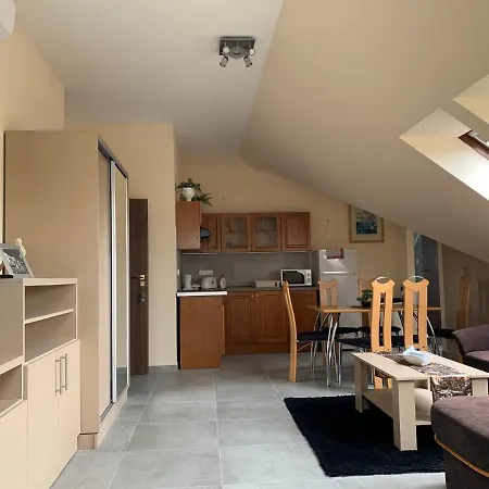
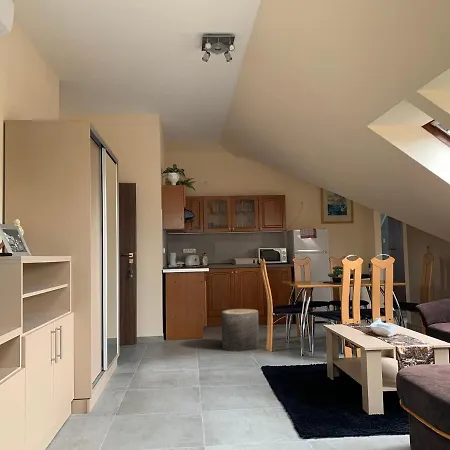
+ stool [221,308,260,352]
